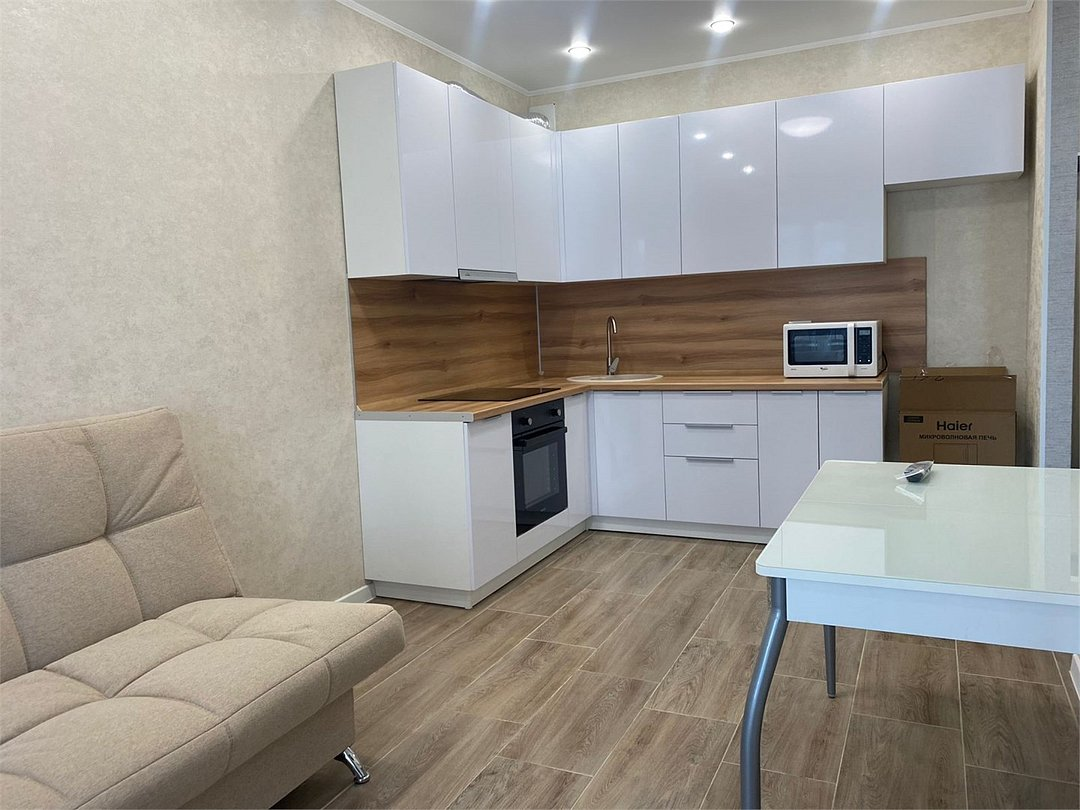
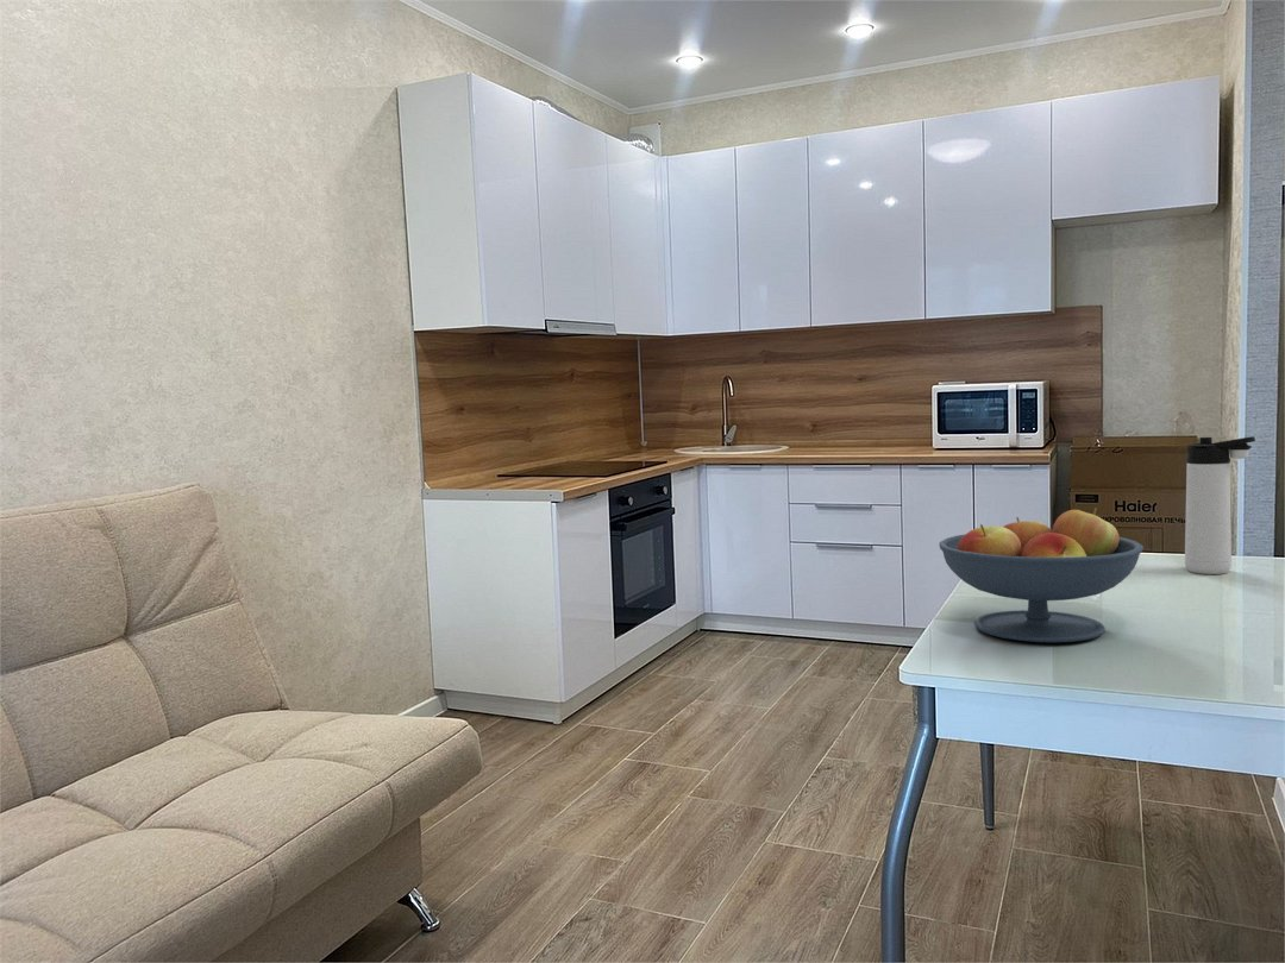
+ thermos bottle [1184,435,1256,575]
+ fruit bowl [938,506,1145,643]
